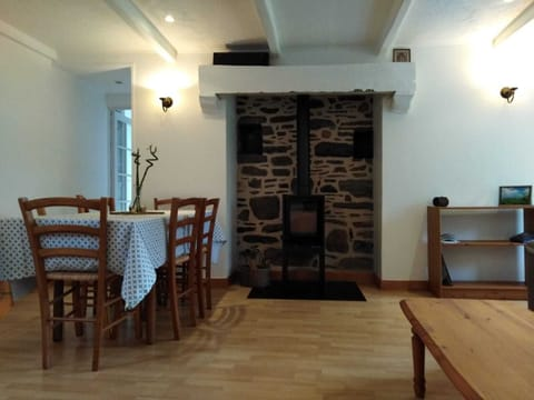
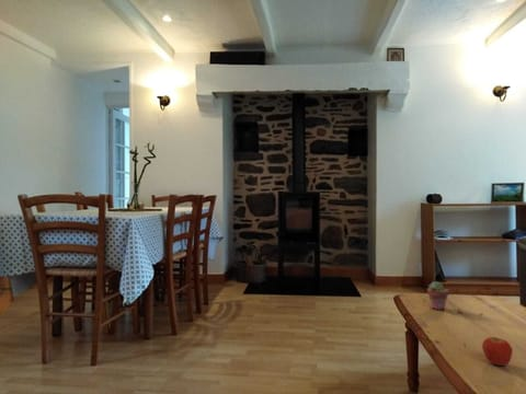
+ apple [481,336,514,367]
+ potted succulent [426,280,450,311]
